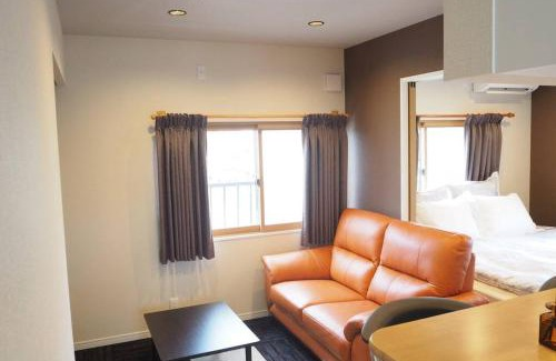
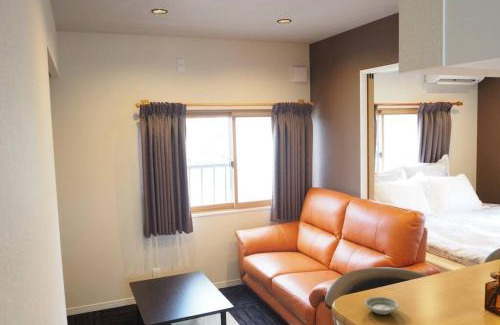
+ saucer [363,296,400,316]
